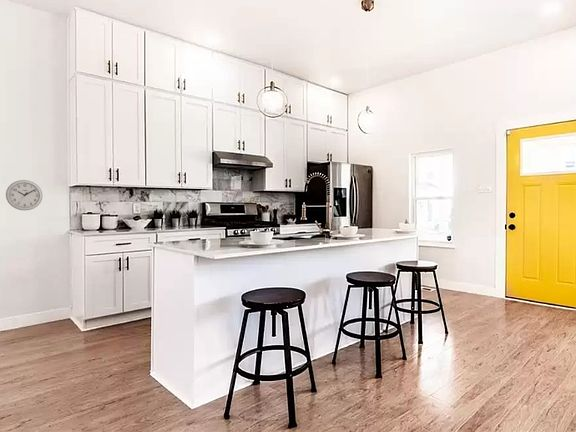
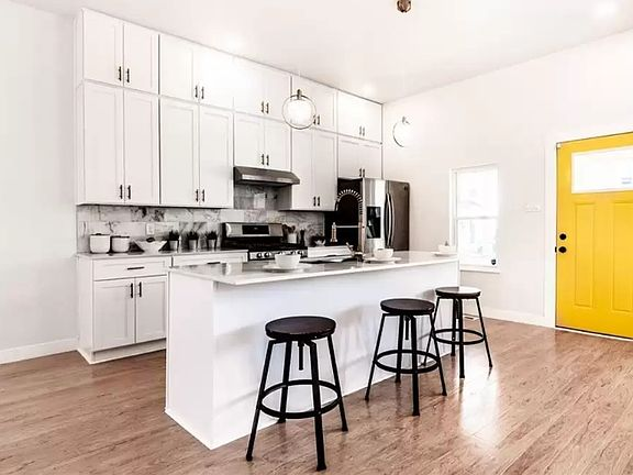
- wall clock [5,179,43,211]
